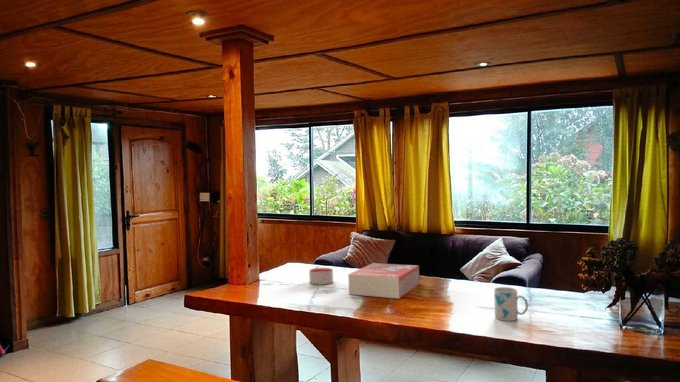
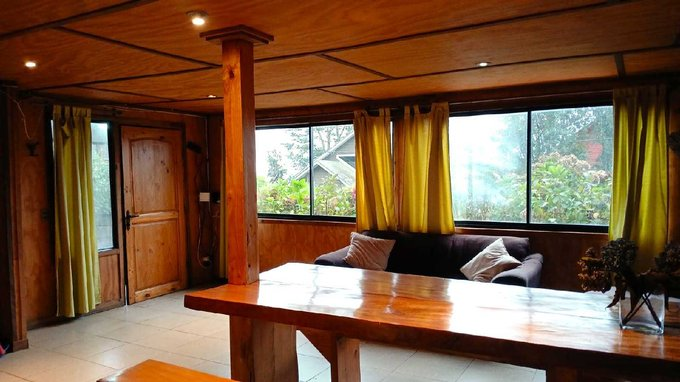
- candle [308,267,334,285]
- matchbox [347,262,421,300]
- mug [493,286,529,322]
